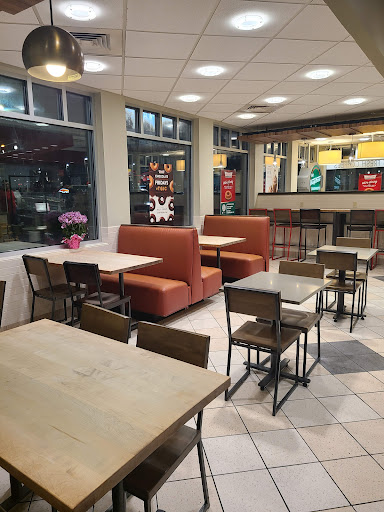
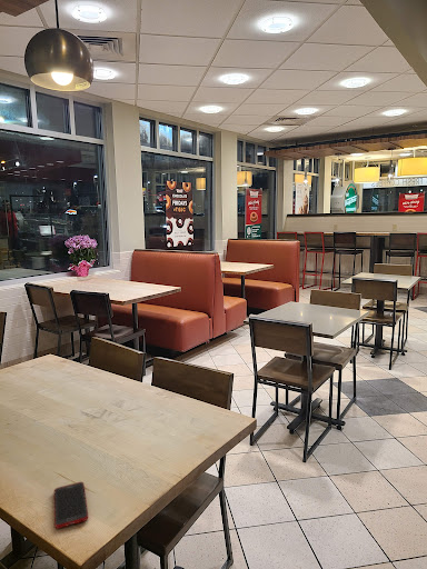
+ cell phone [53,481,89,530]
